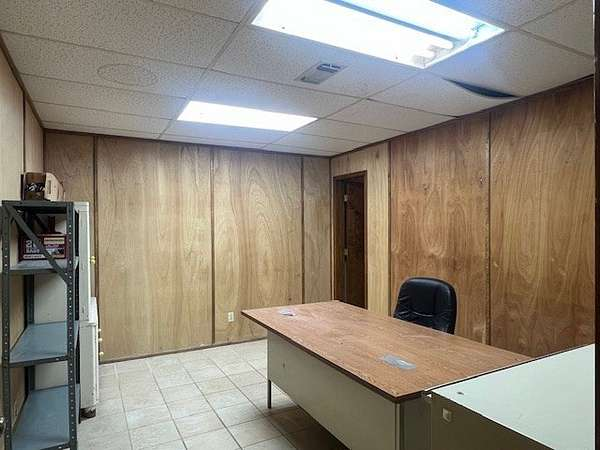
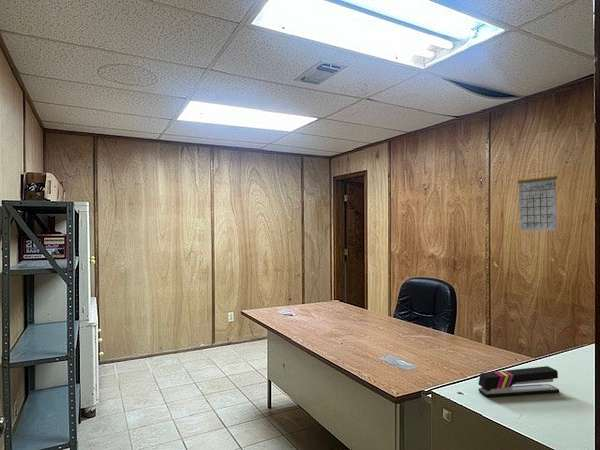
+ calendar [517,166,558,231]
+ stapler [477,365,560,398]
